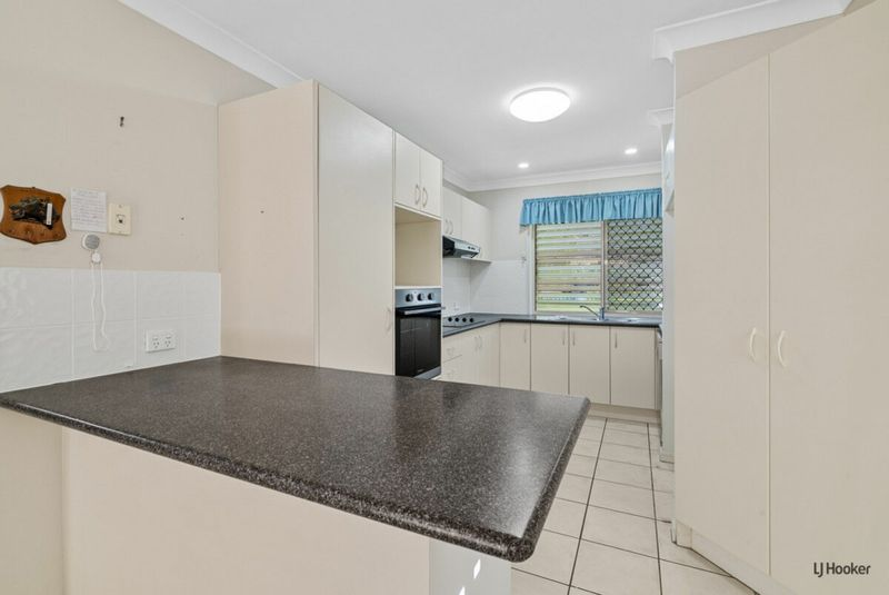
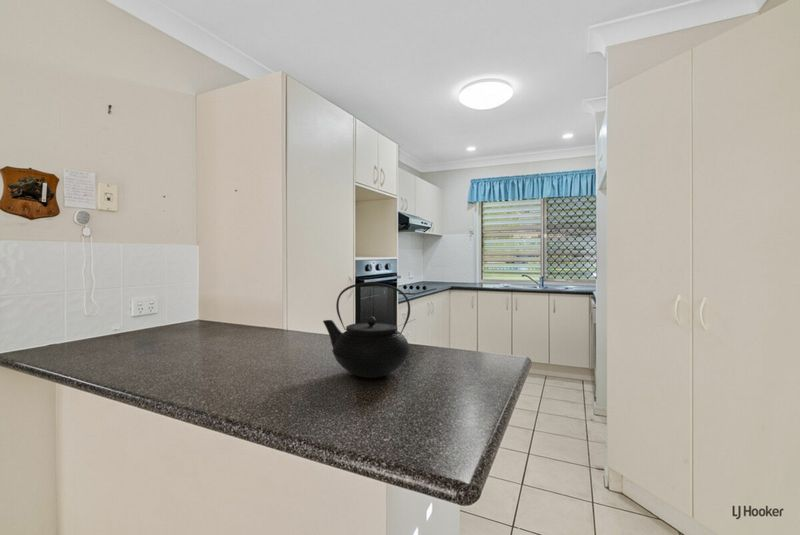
+ teapot [322,281,411,379]
